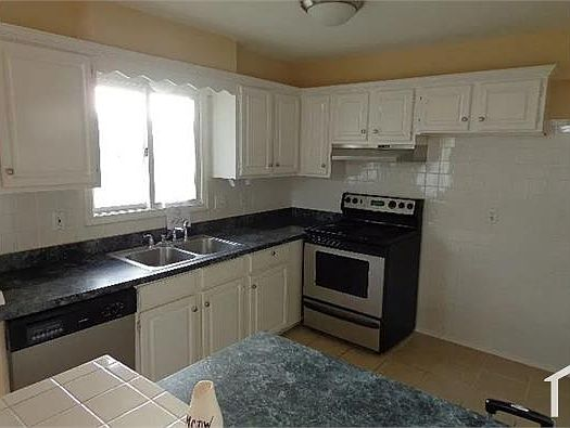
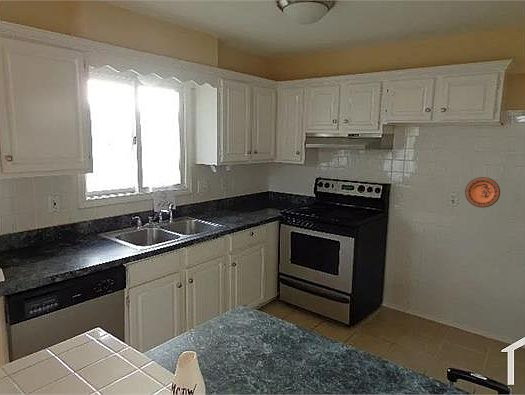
+ decorative plate [464,176,501,209]
